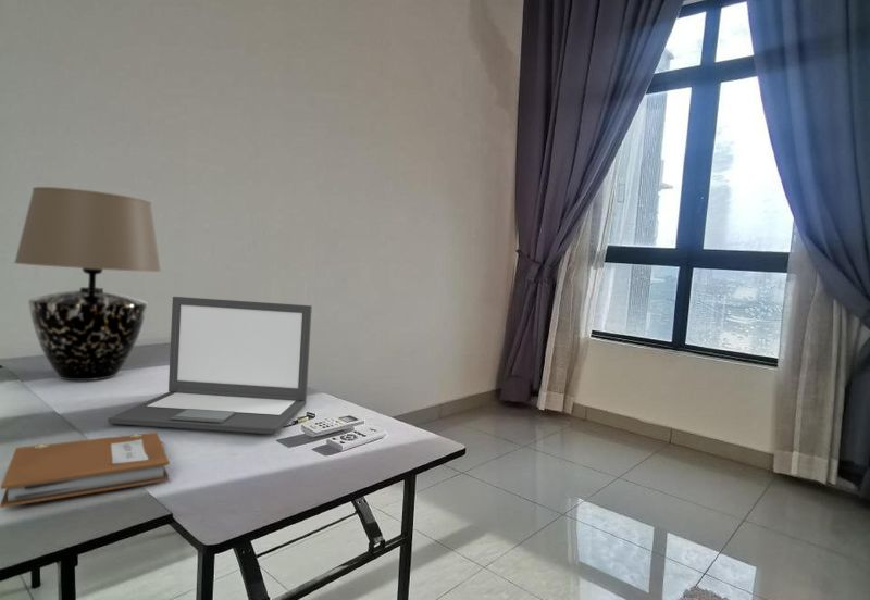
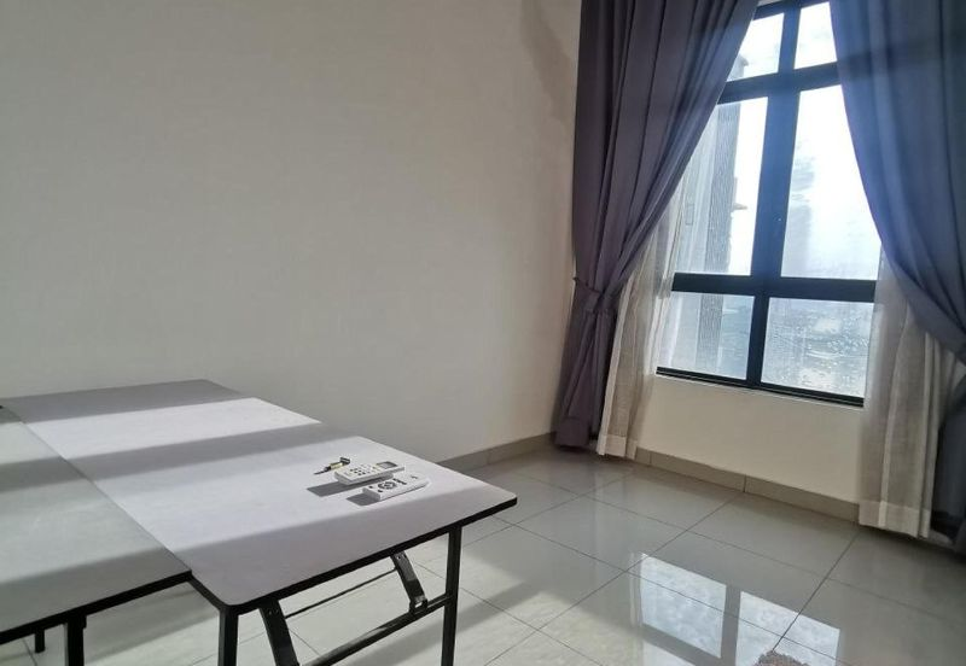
- table lamp [13,186,162,382]
- notebook [0,432,171,509]
- laptop [107,296,313,436]
